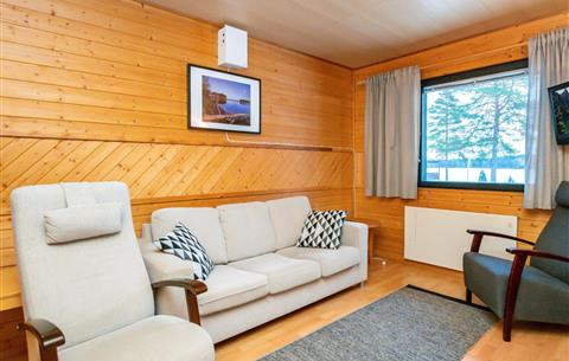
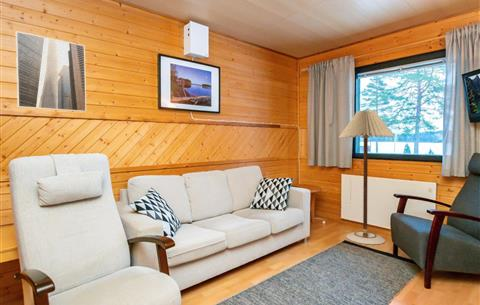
+ floor lamp [338,109,396,245]
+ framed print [15,30,87,113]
